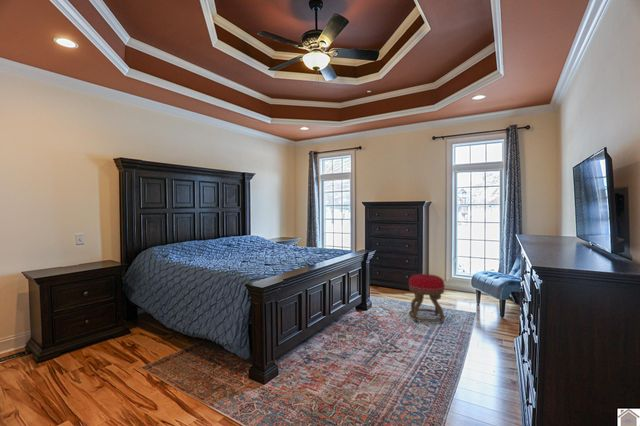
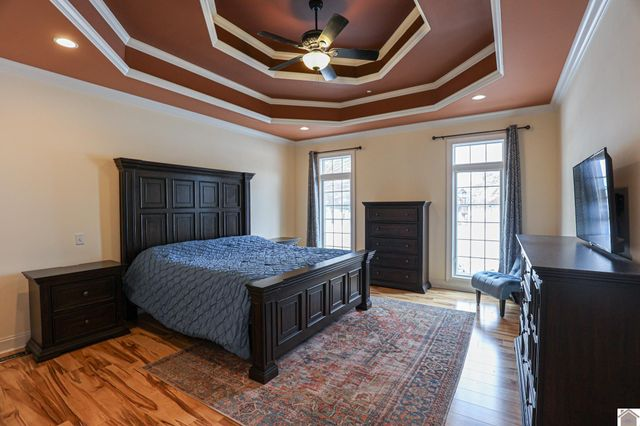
- stool [408,273,446,325]
